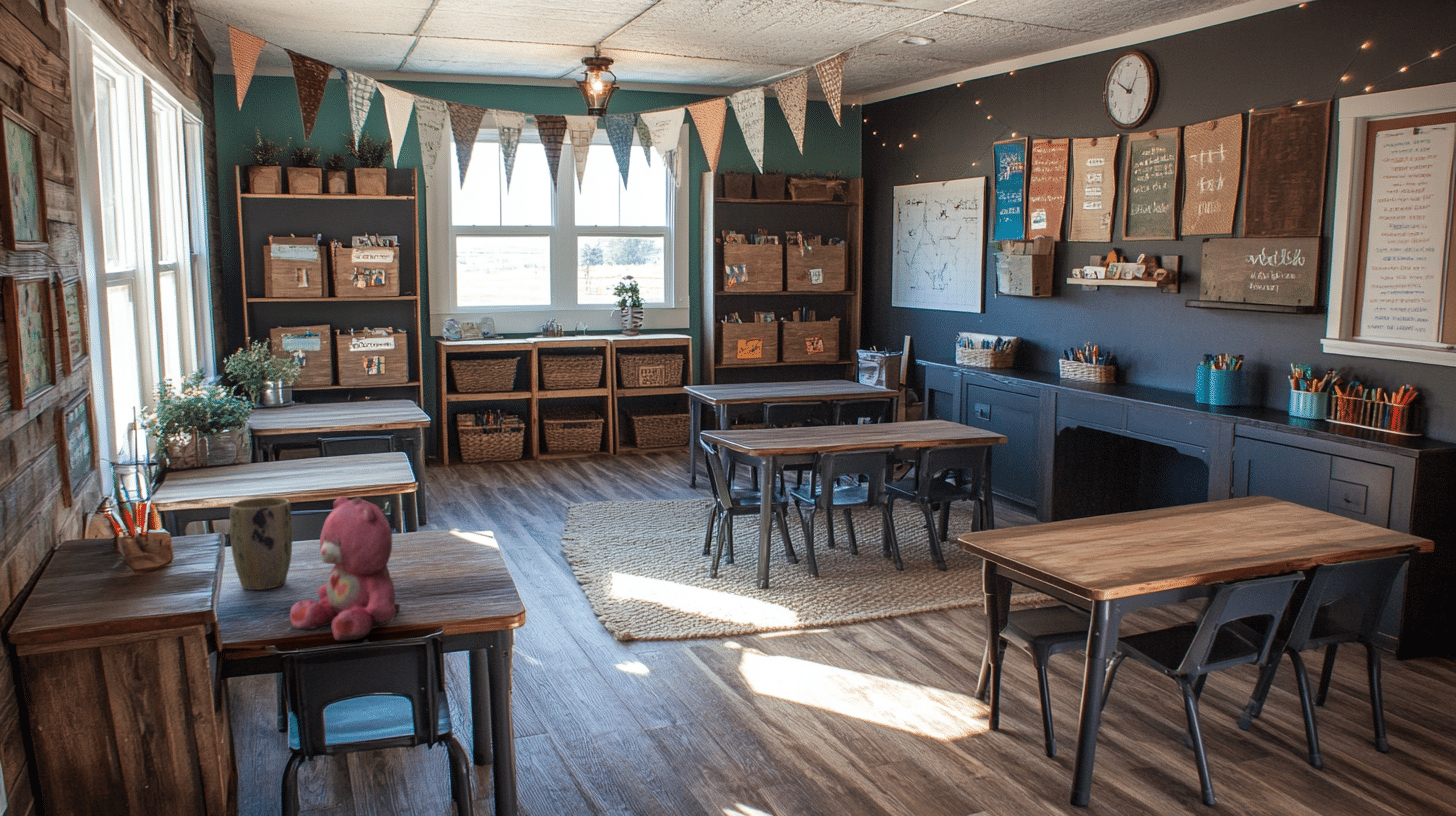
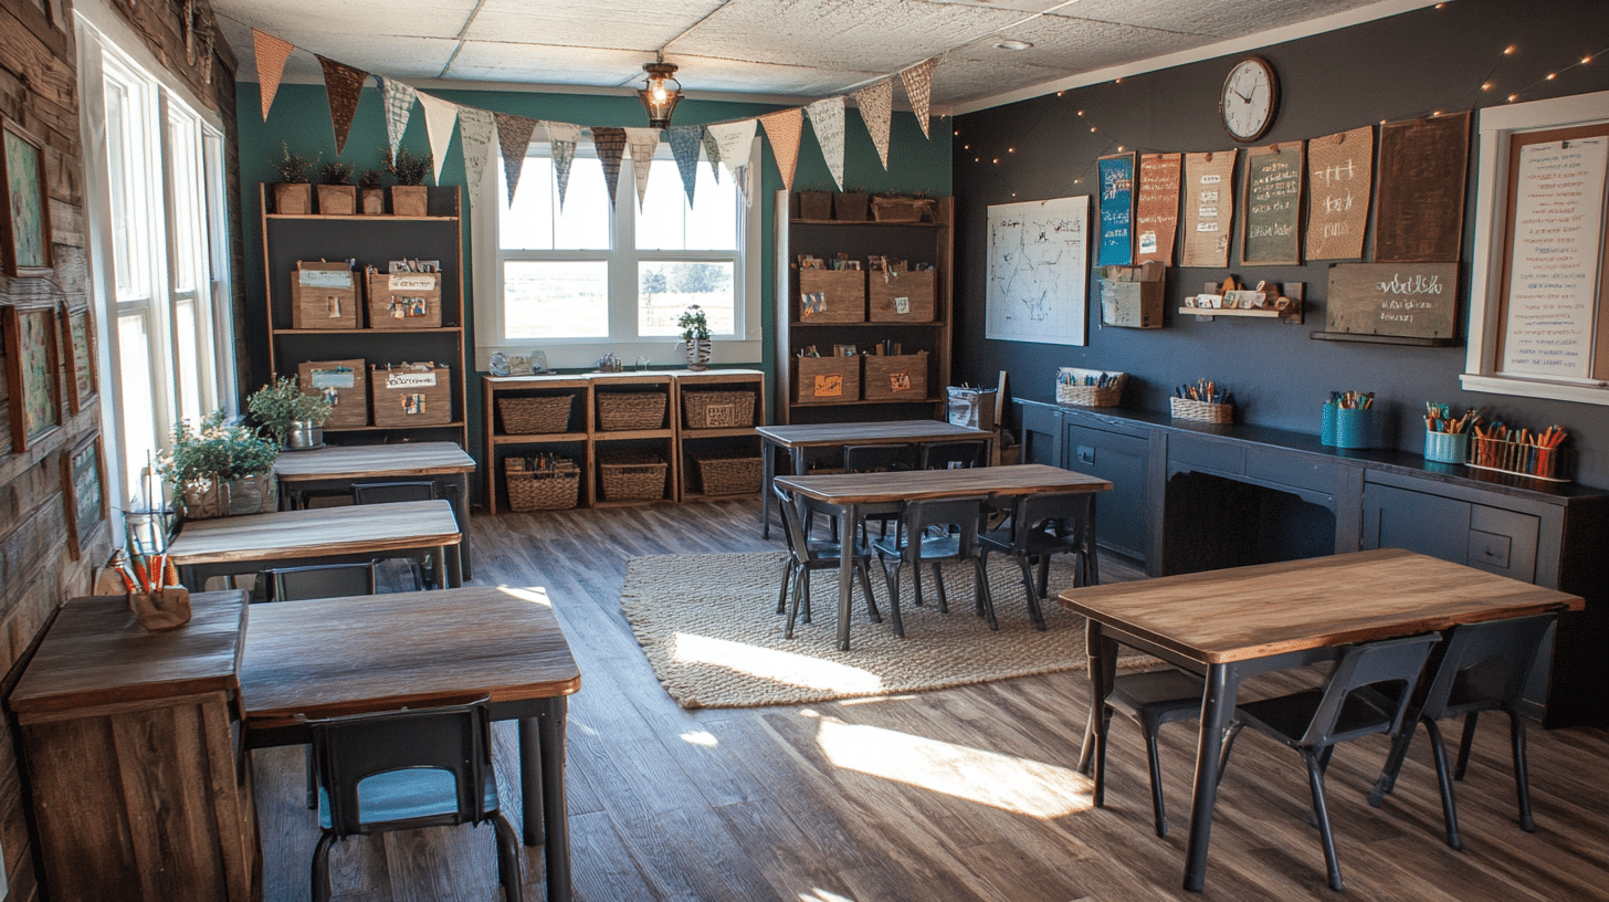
- teddy bear [289,495,401,642]
- plant pot [229,497,294,591]
